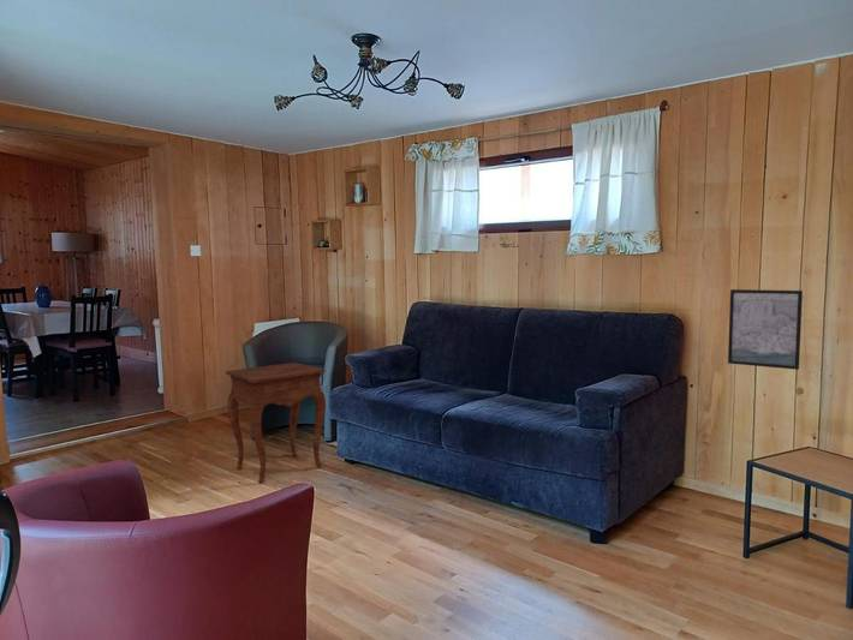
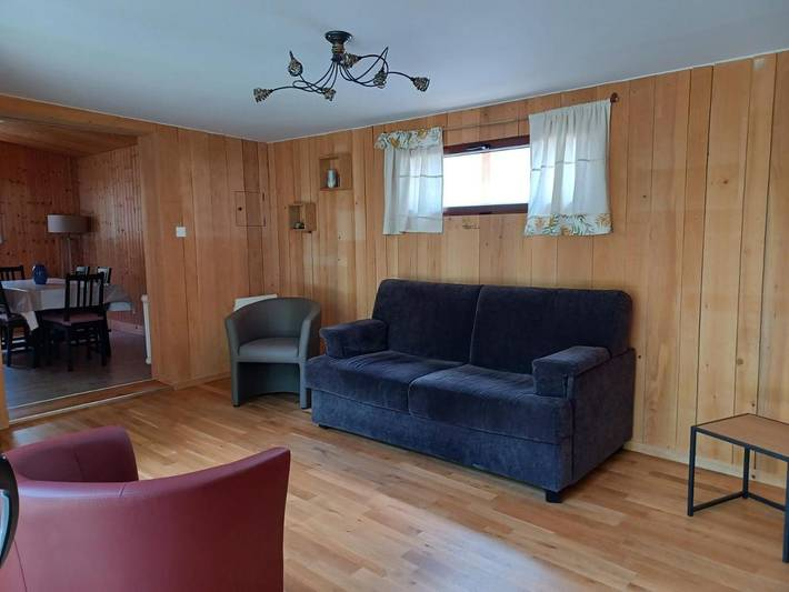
- side table [225,361,327,485]
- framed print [727,288,804,371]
